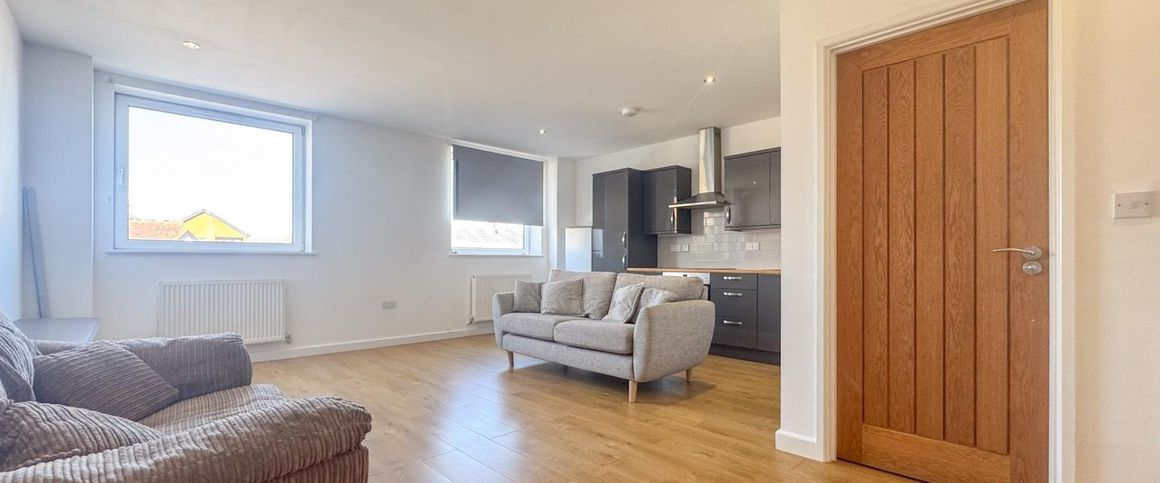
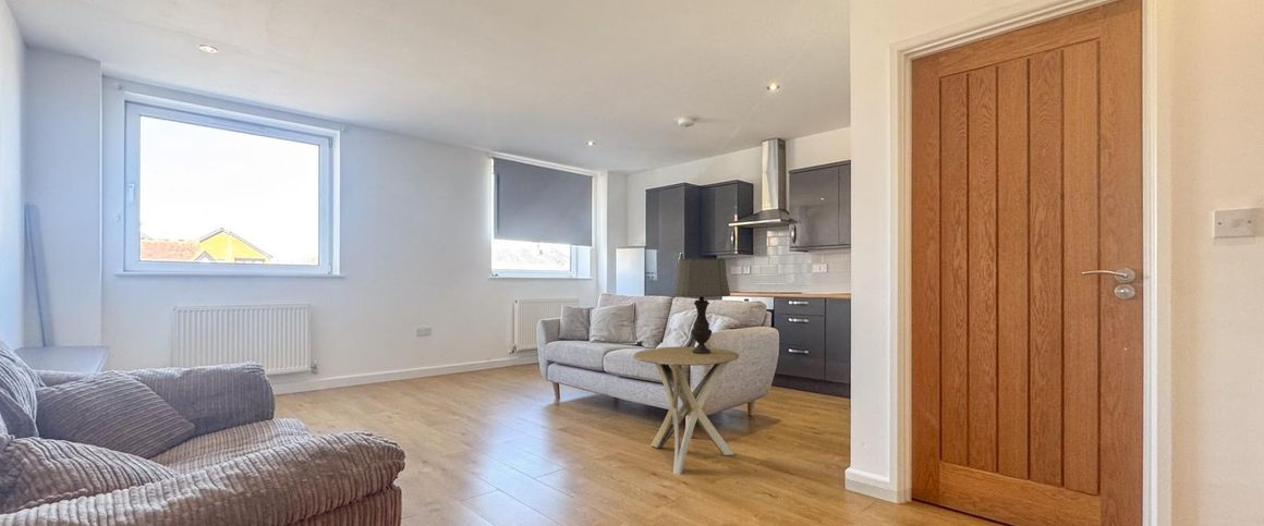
+ table lamp [672,258,731,354]
+ side table [632,345,740,476]
